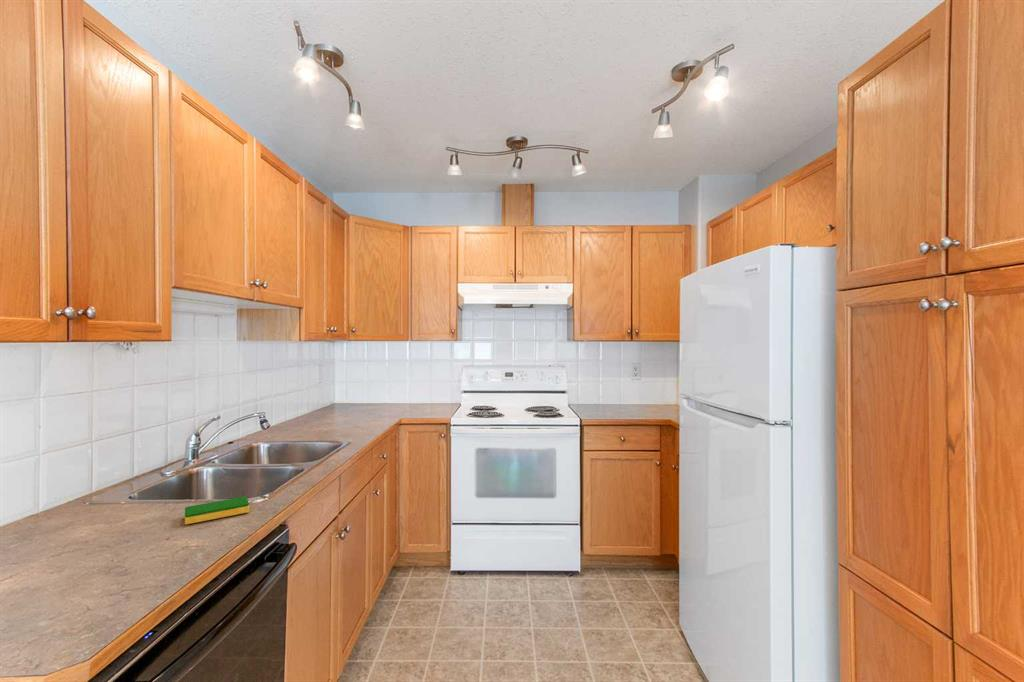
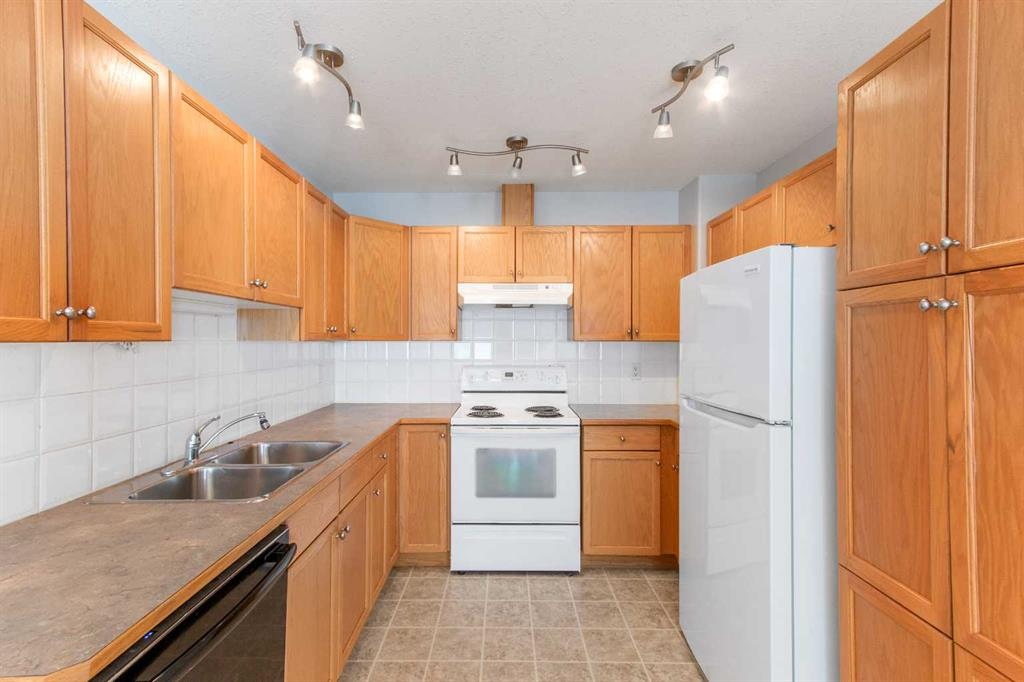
- dish sponge [184,495,250,525]
